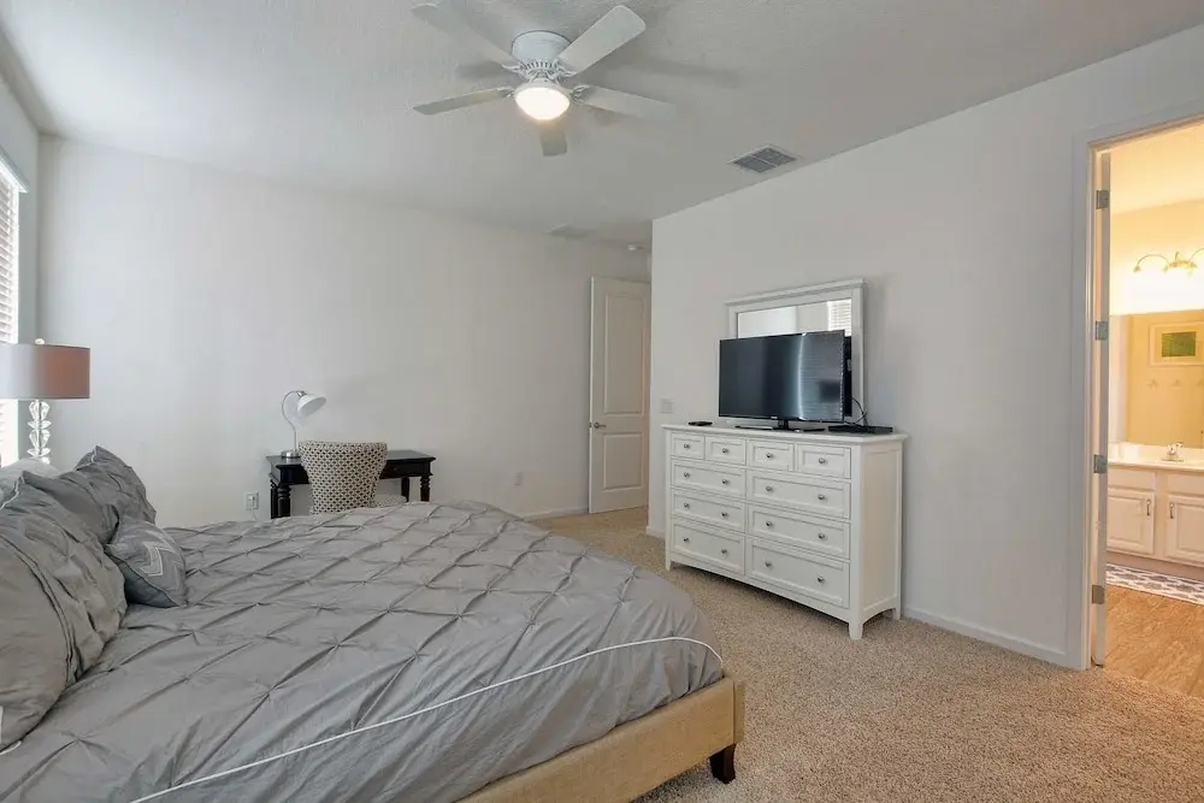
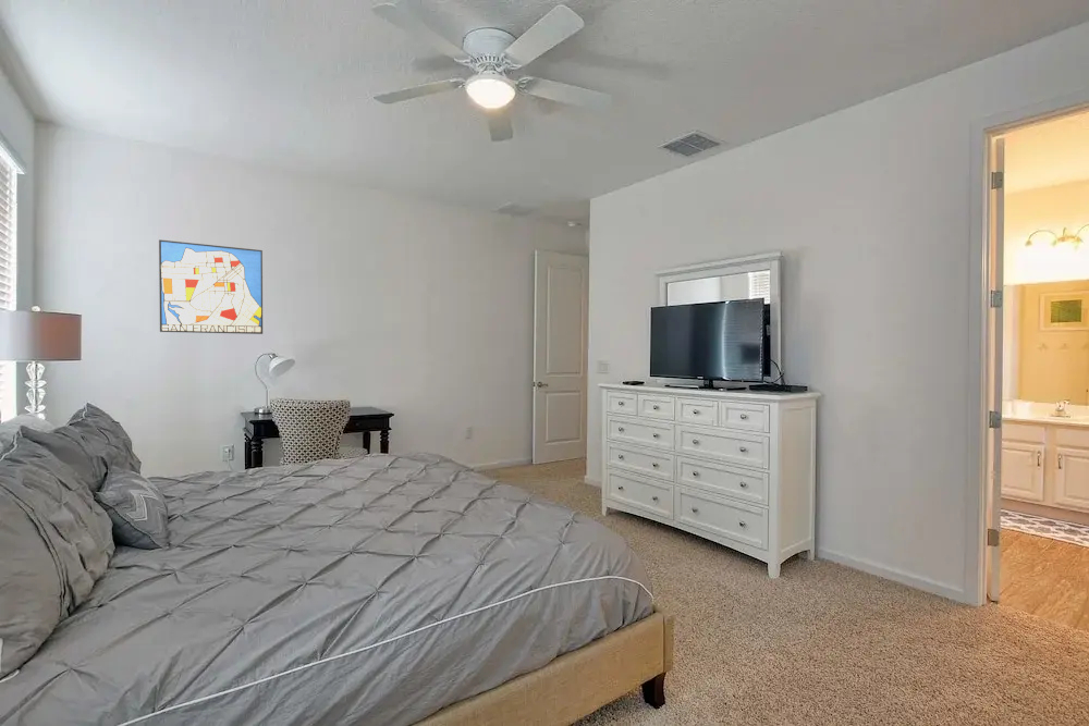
+ wall art [158,238,264,335]
